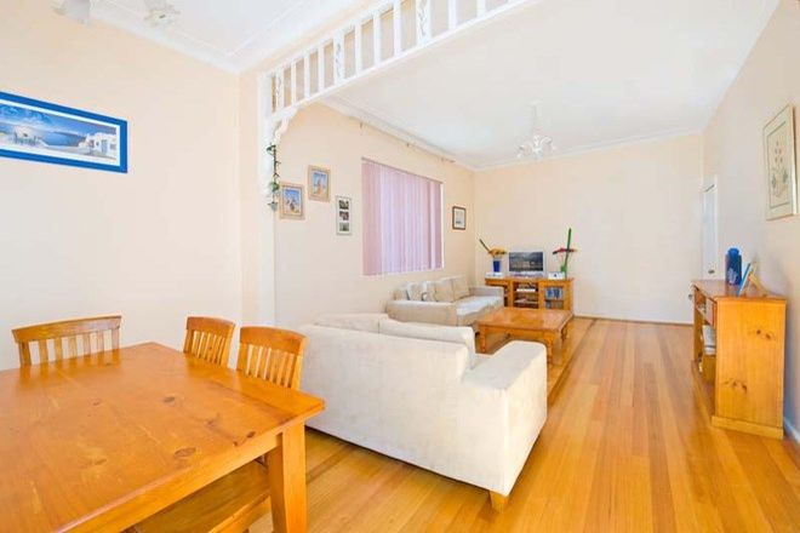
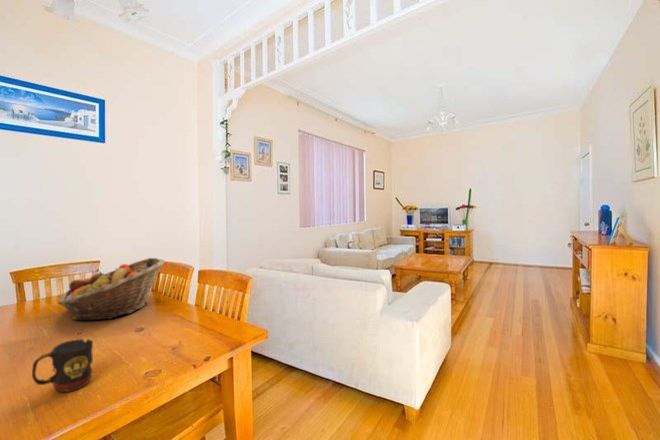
+ mug [31,338,94,393]
+ fruit basket [57,257,166,321]
